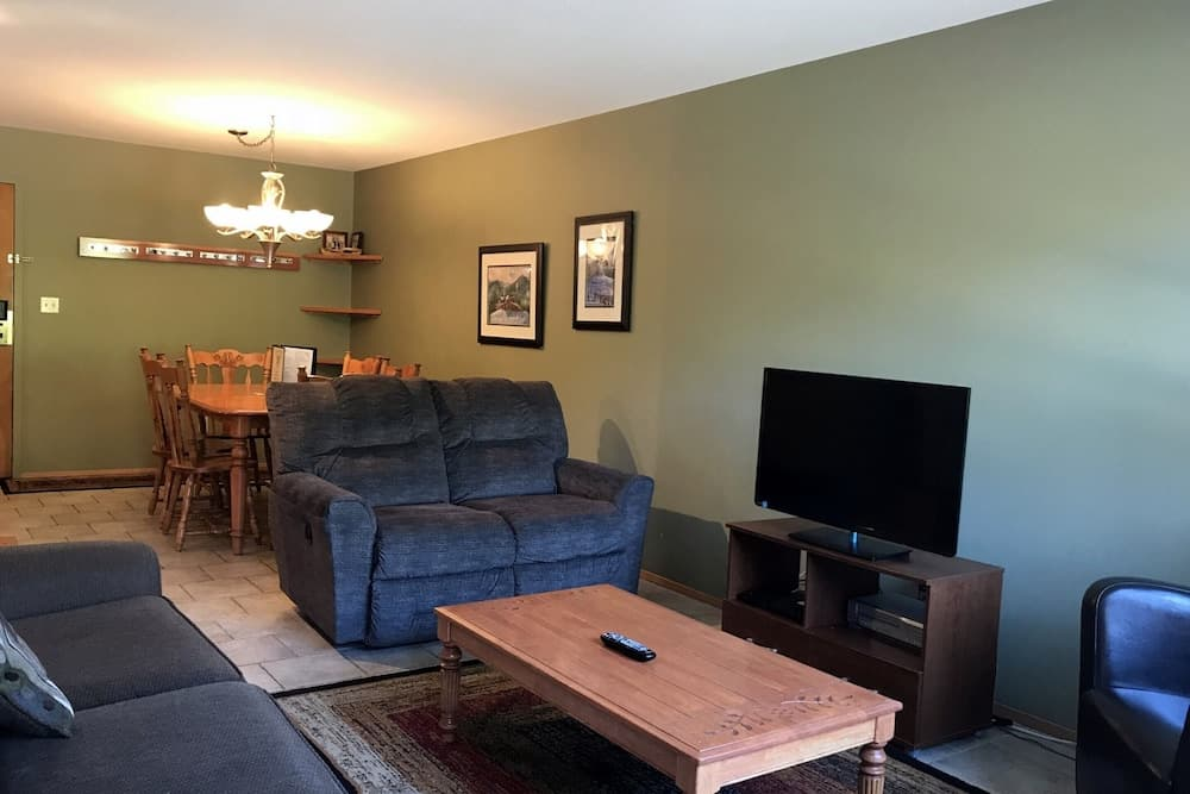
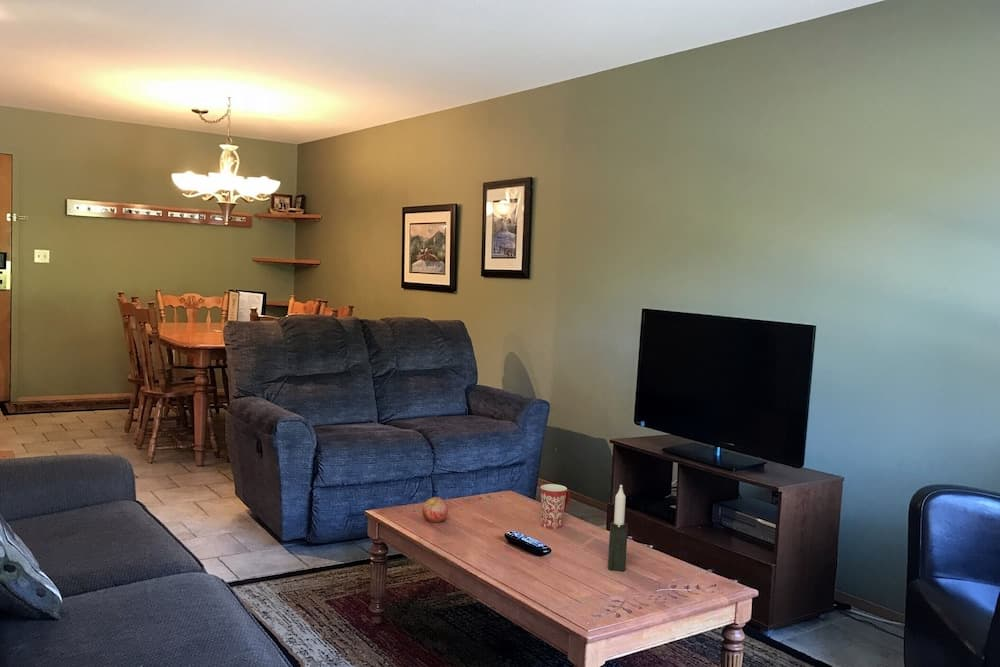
+ mug [540,483,571,530]
+ apple [421,496,449,524]
+ candle [607,484,629,572]
